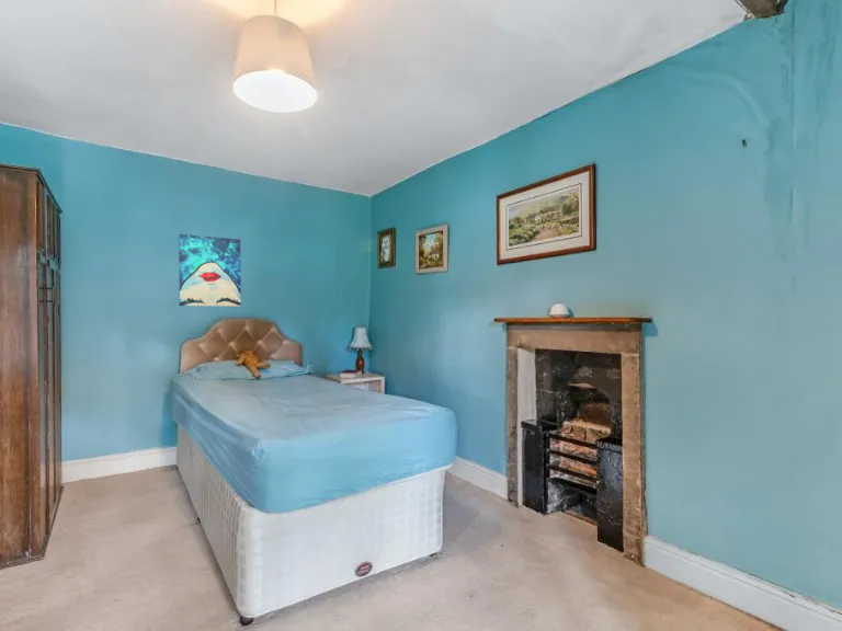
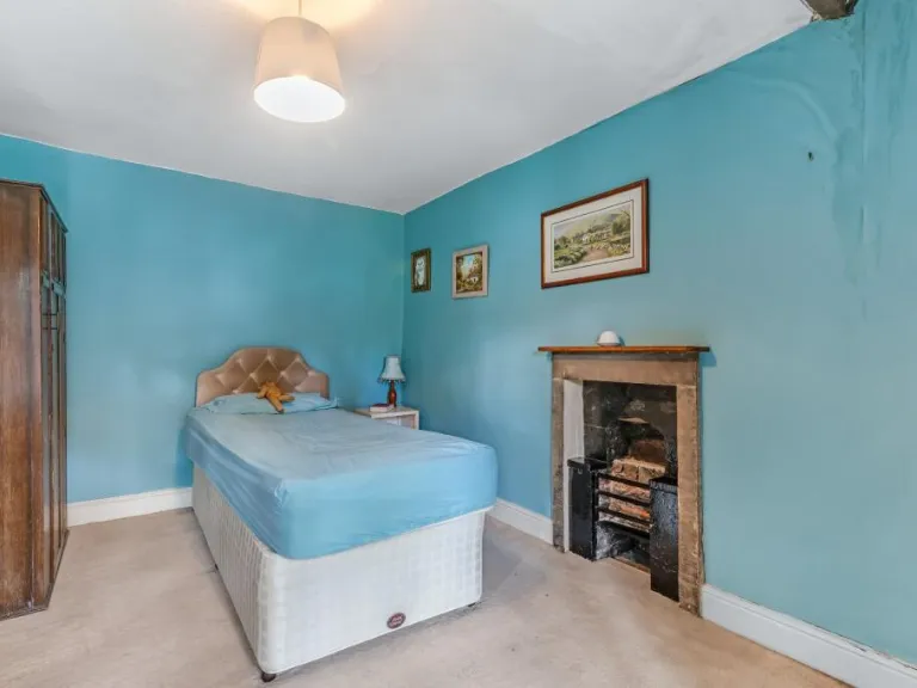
- wall art [178,233,242,308]
